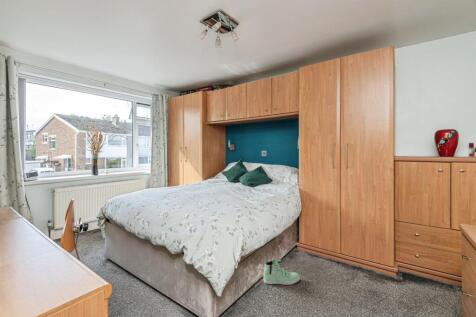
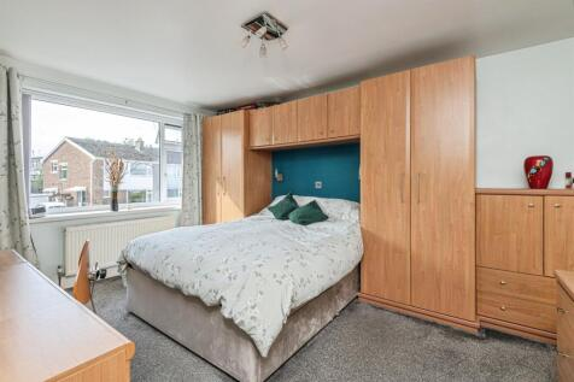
- sneaker [263,258,301,286]
